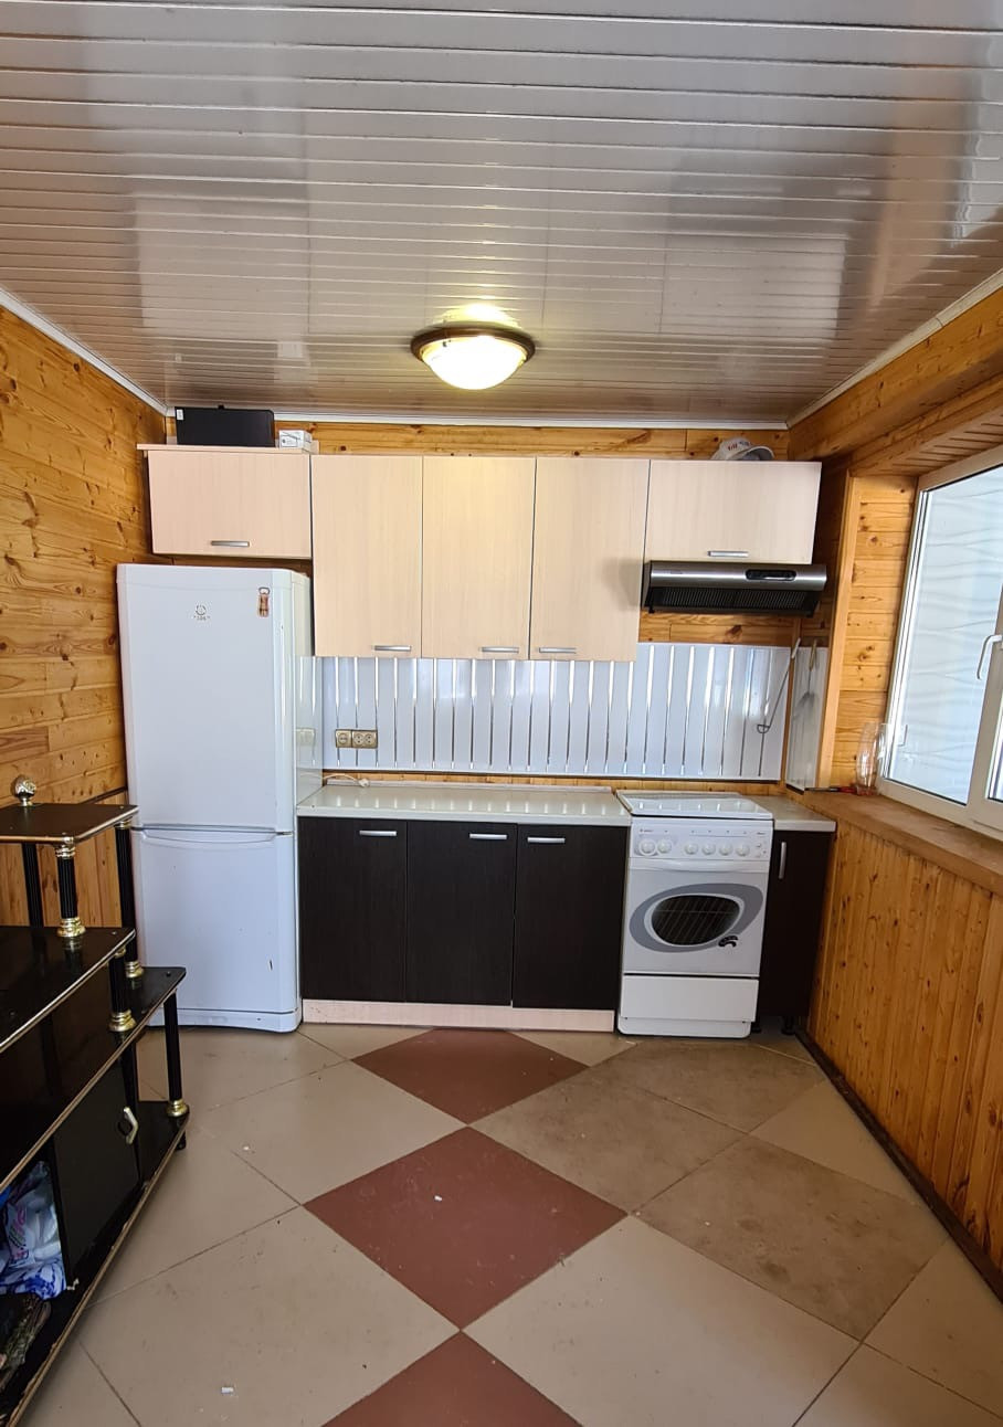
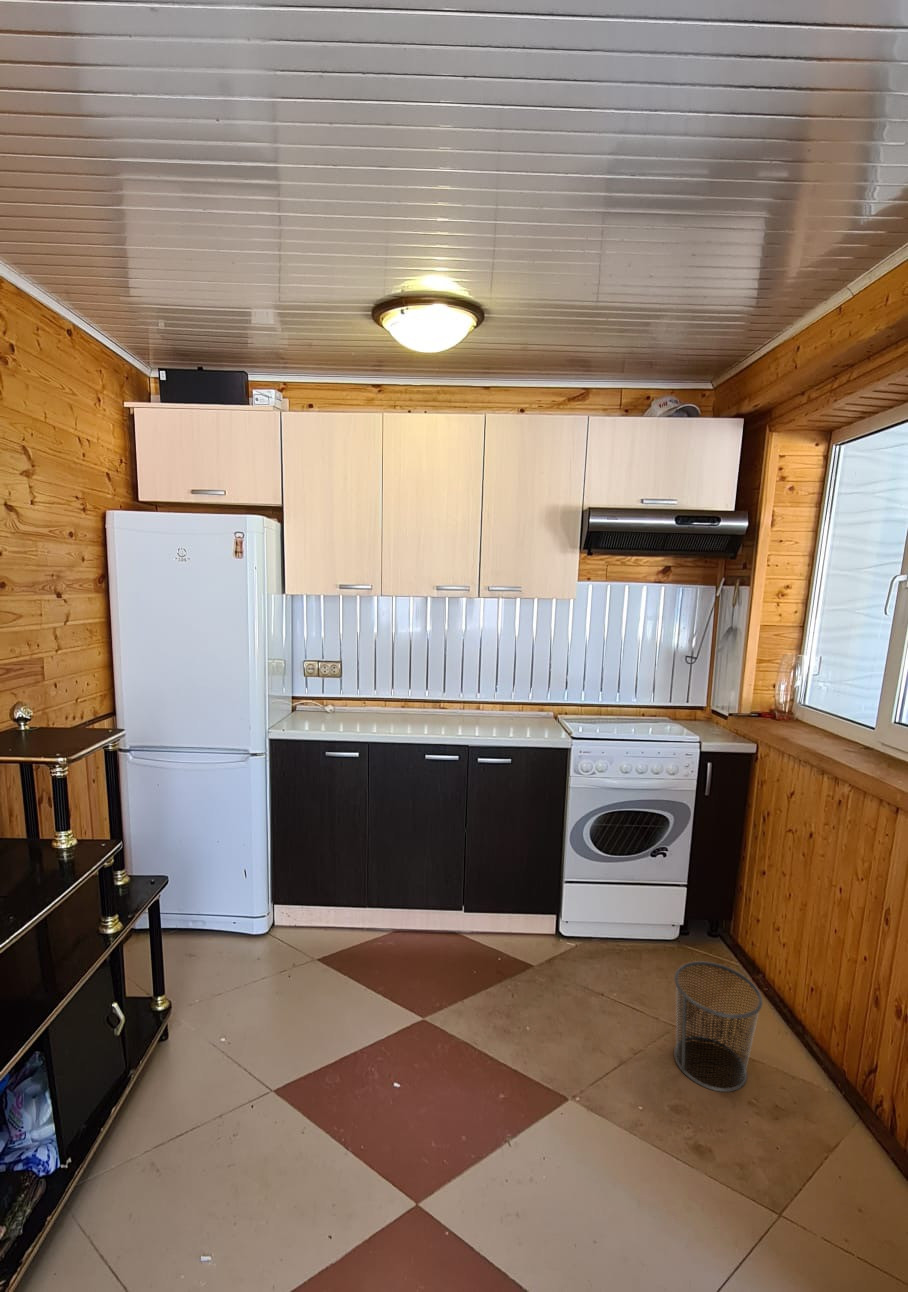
+ waste bin [673,960,764,1093]
